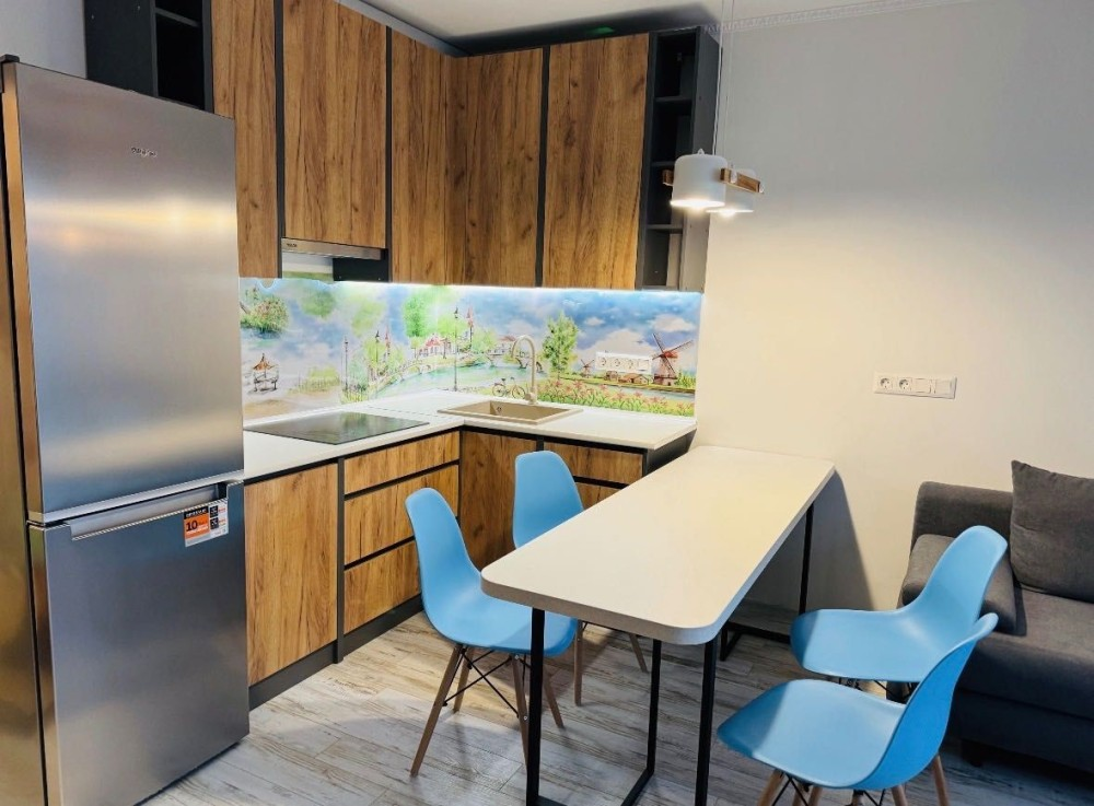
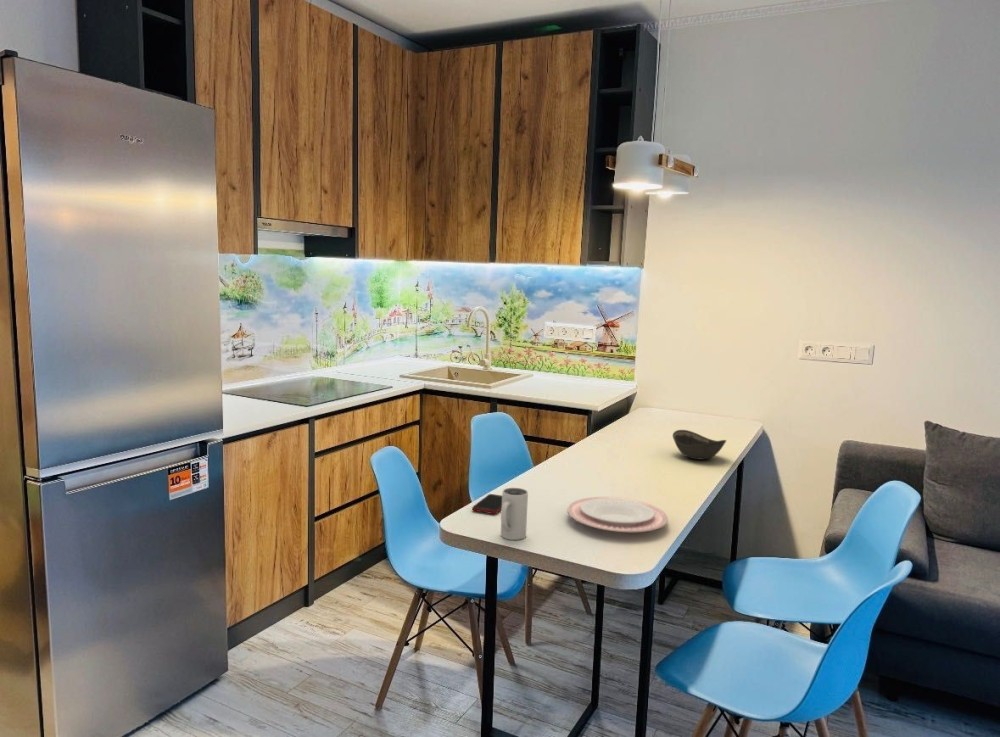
+ mug [500,487,529,541]
+ bowl [672,429,727,461]
+ cell phone [471,493,502,515]
+ plate [566,496,669,533]
